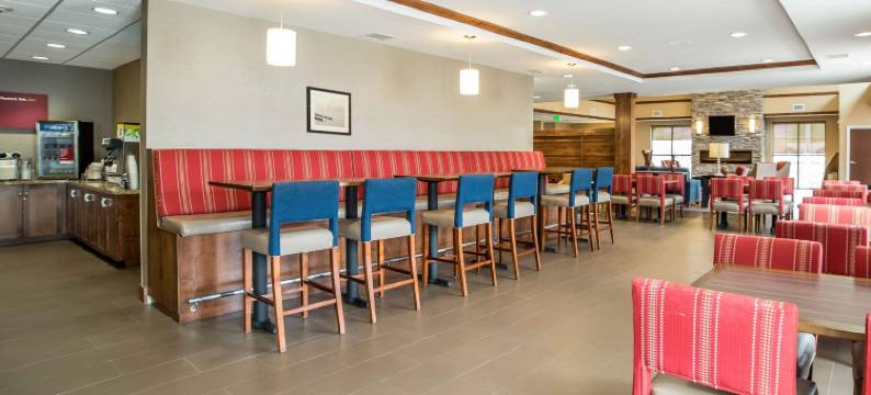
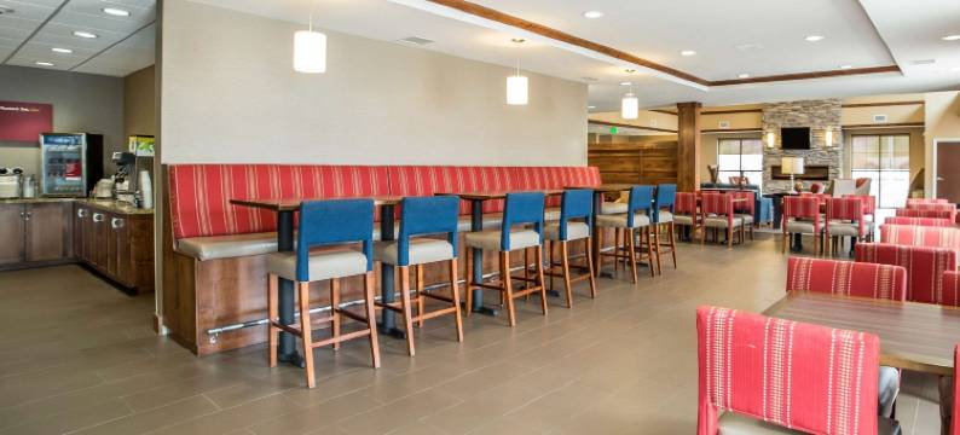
- wall art [305,86,352,137]
